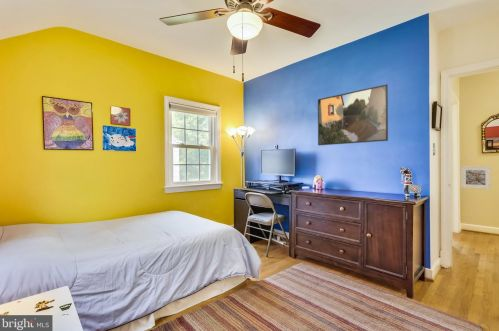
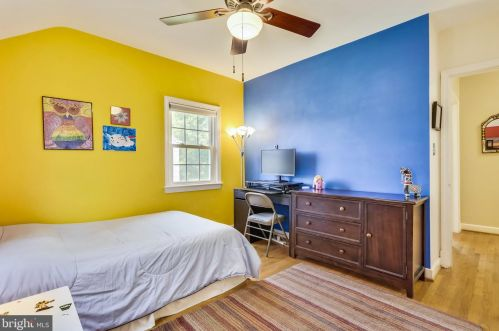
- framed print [317,83,389,146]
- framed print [460,165,492,190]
